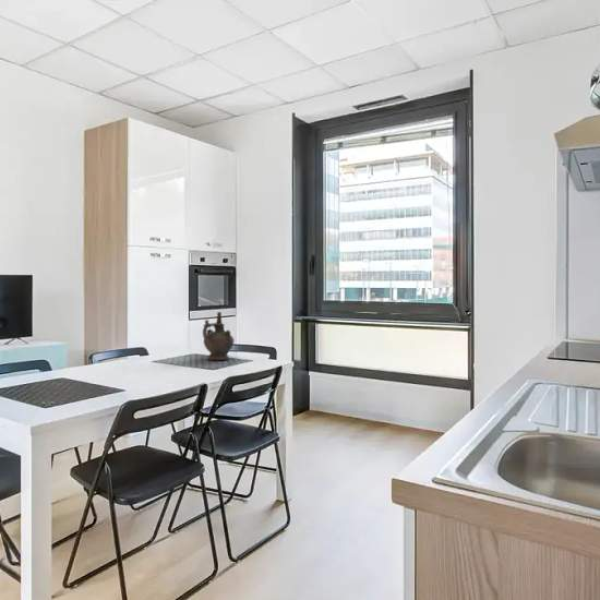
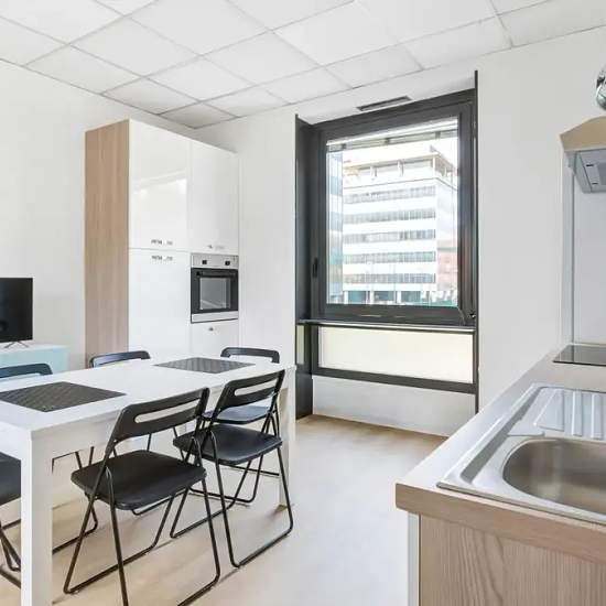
- ceremonial vessel [202,311,235,361]
